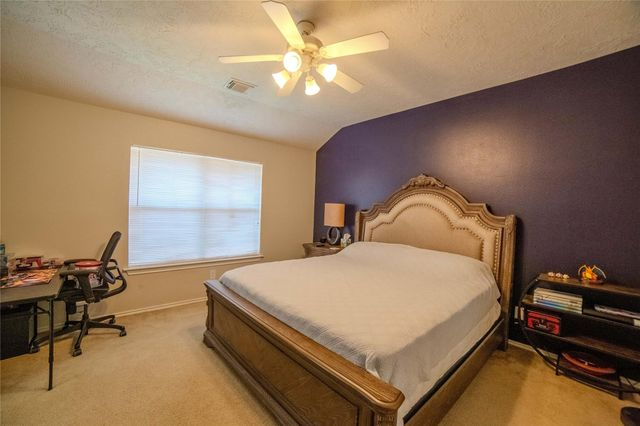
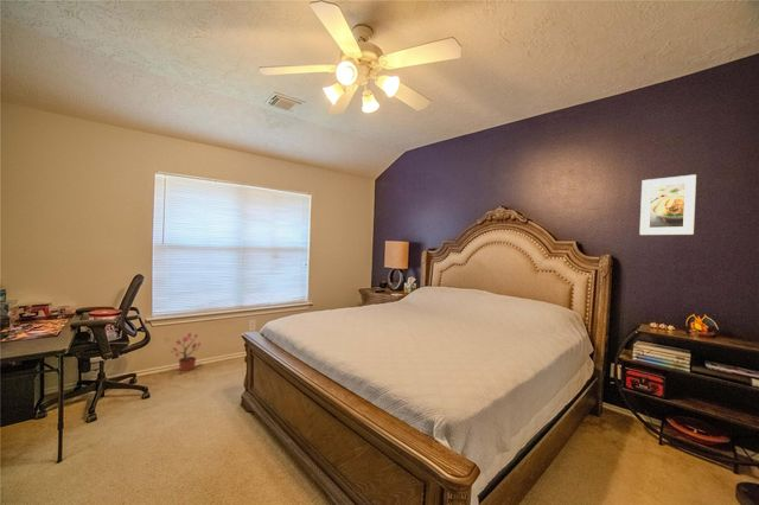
+ potted plant [170,332,203,376]
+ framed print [638,173,697,236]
